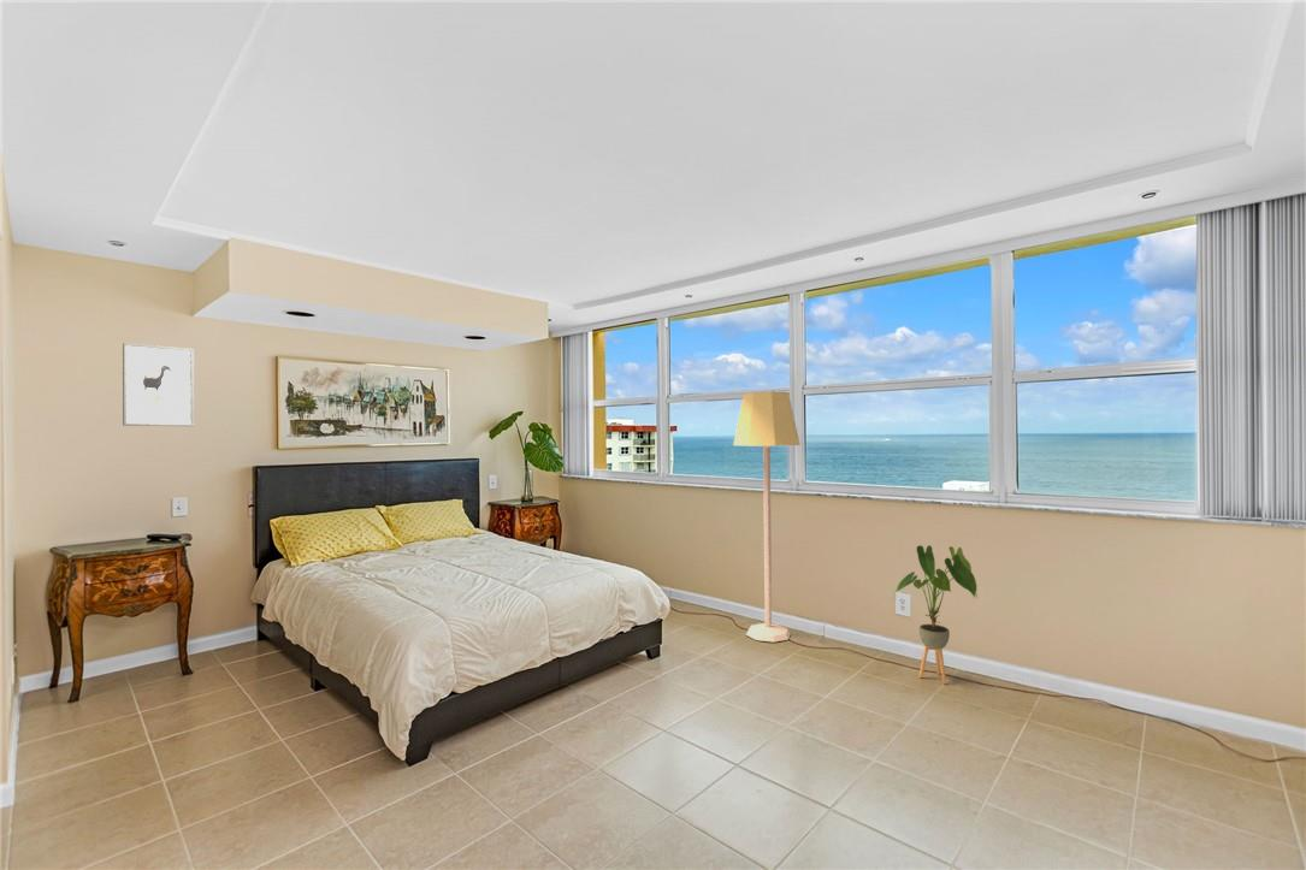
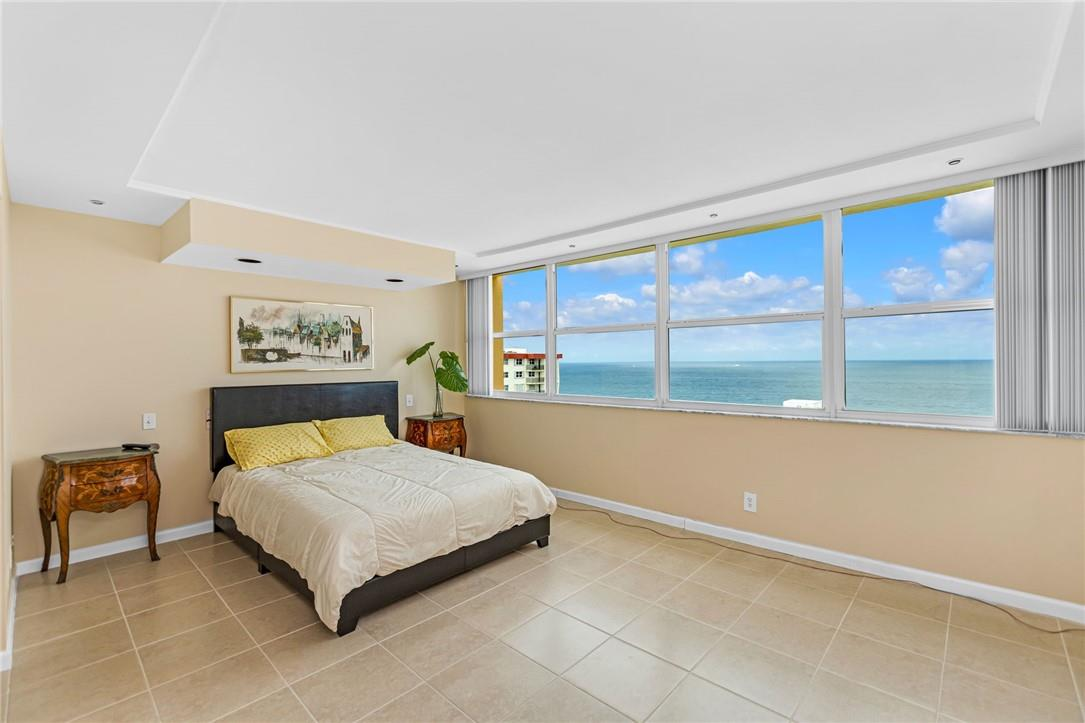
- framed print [122,342,195,427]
- lamp [732,391,800,644]
- house plant [894,544,979,685]
